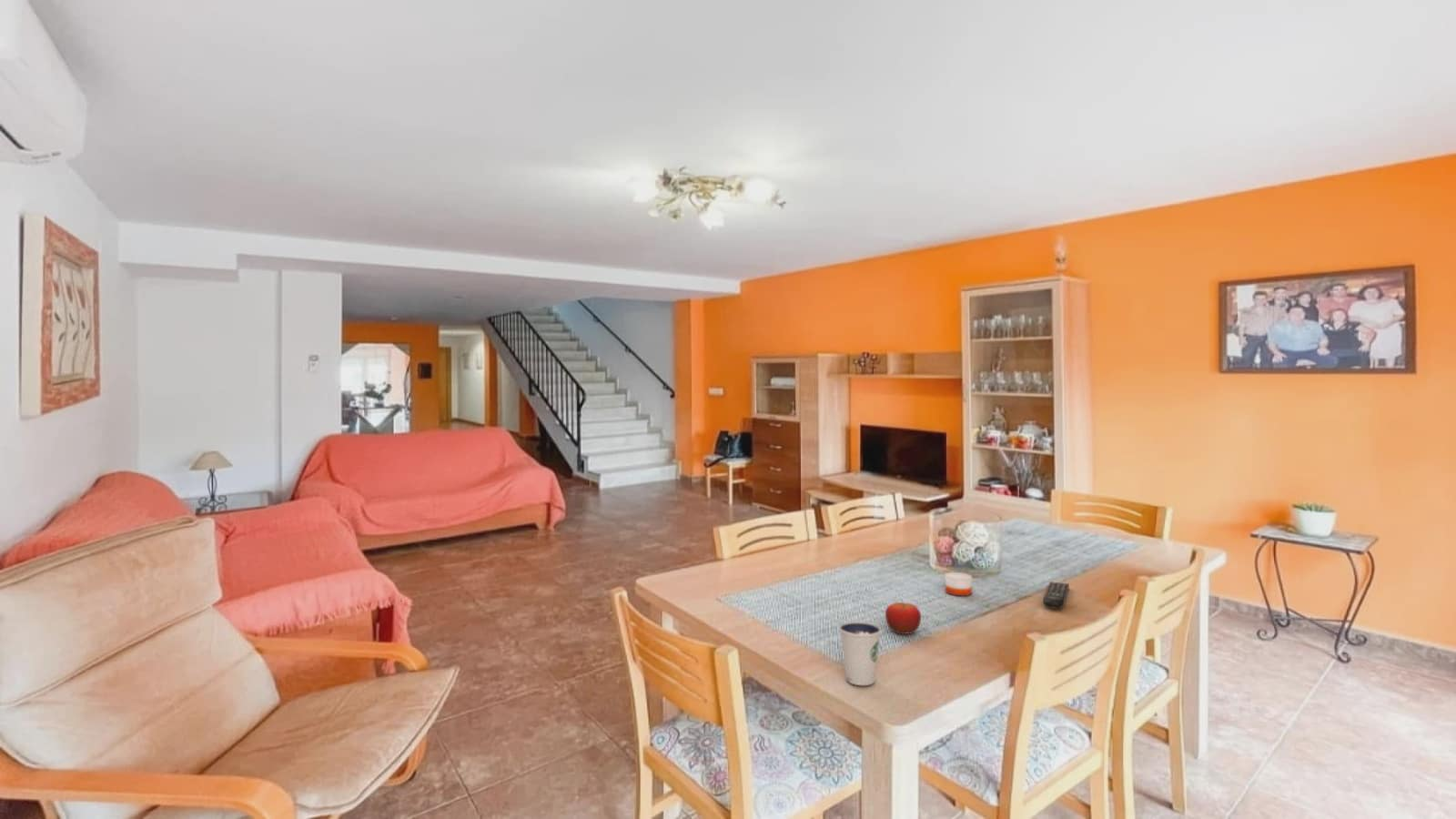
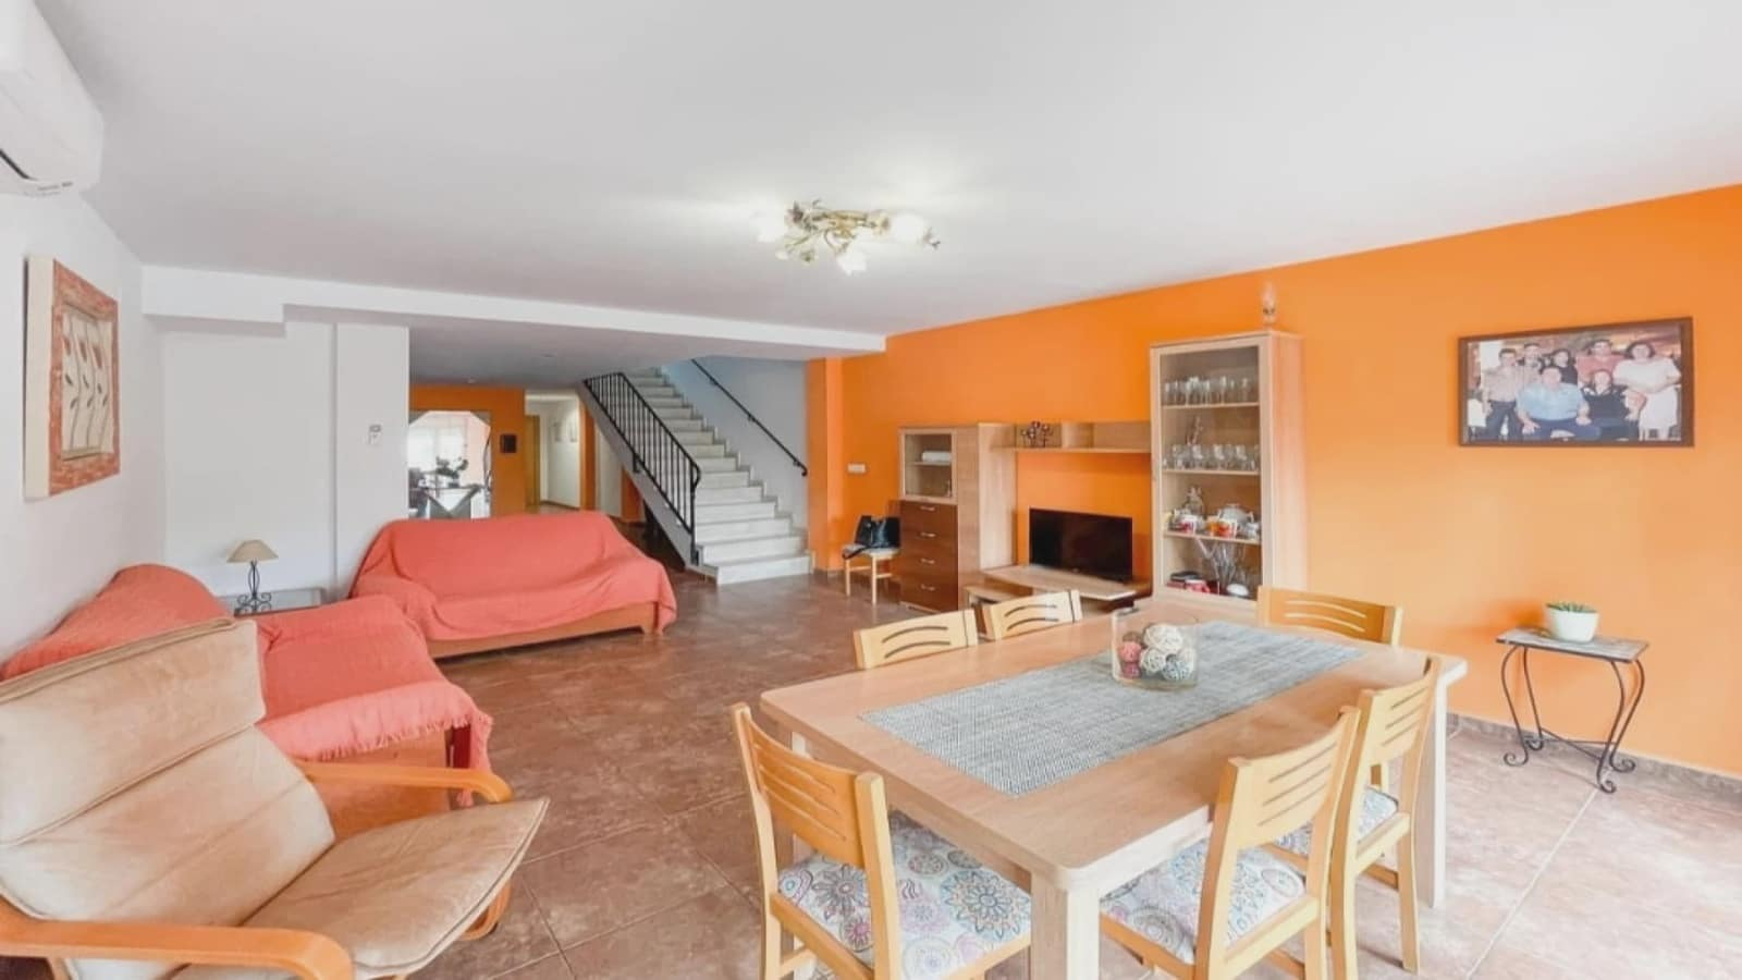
- candle [945,571,973,597]
- remote control [1043,581,1070,610]
- fruit [885,598,922,635]
- dixie cup [838,620,882,686]
